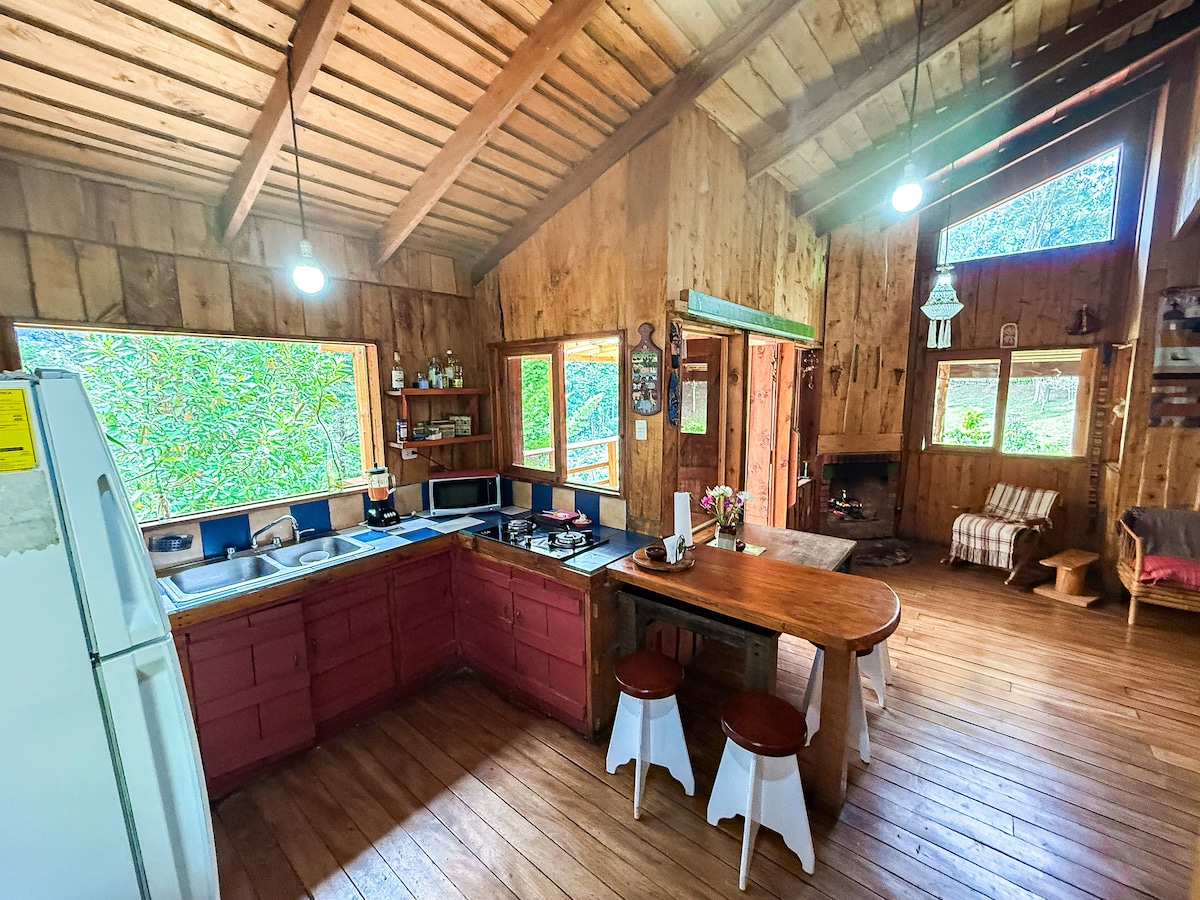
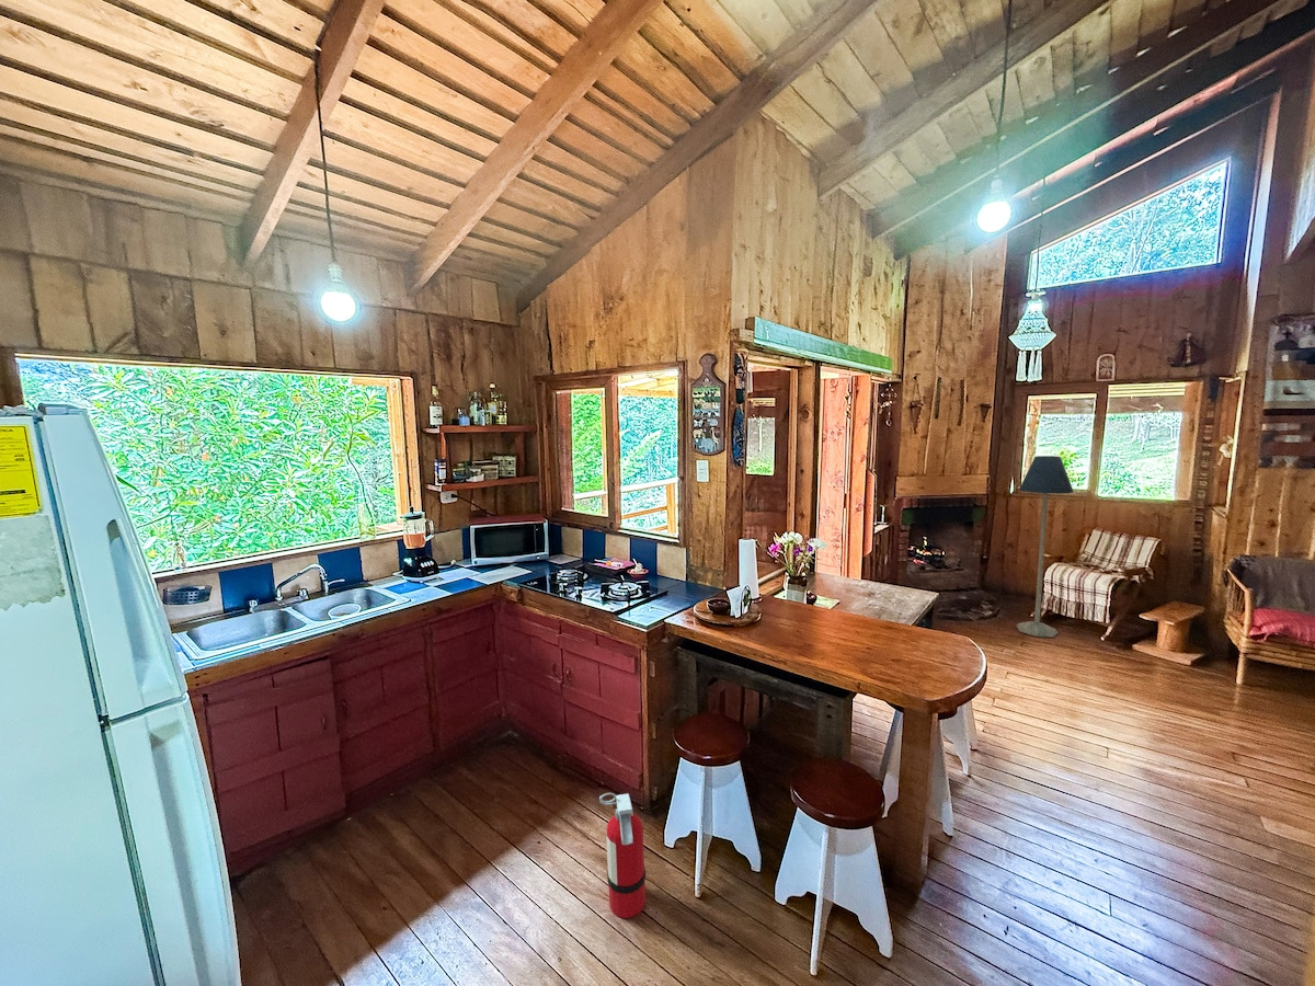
+ floor lamp [1015,455,1075,639]
+ fire extinguisher [598,792,647,919]
